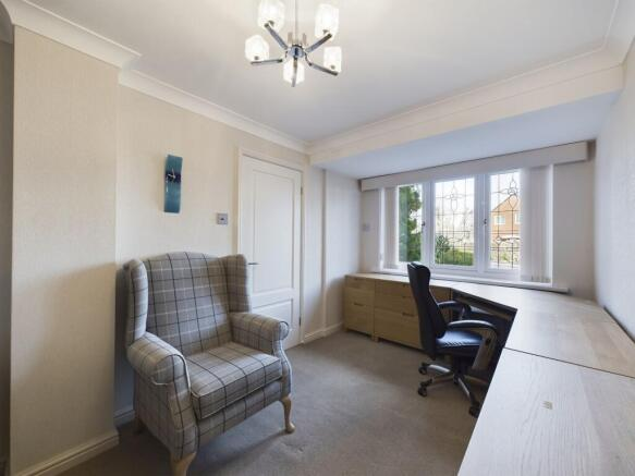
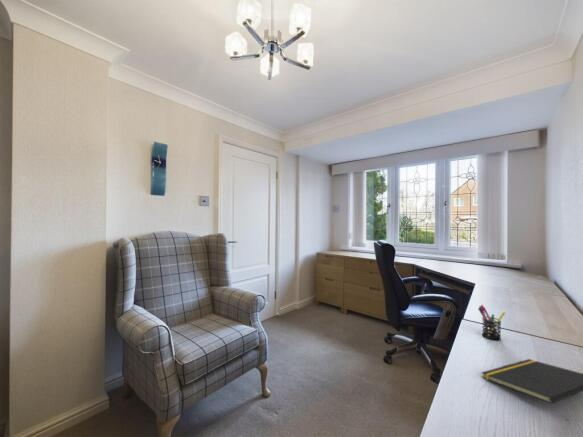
+ pen holder [477,304,506,341]
+ notepad [480,358,583,405]
